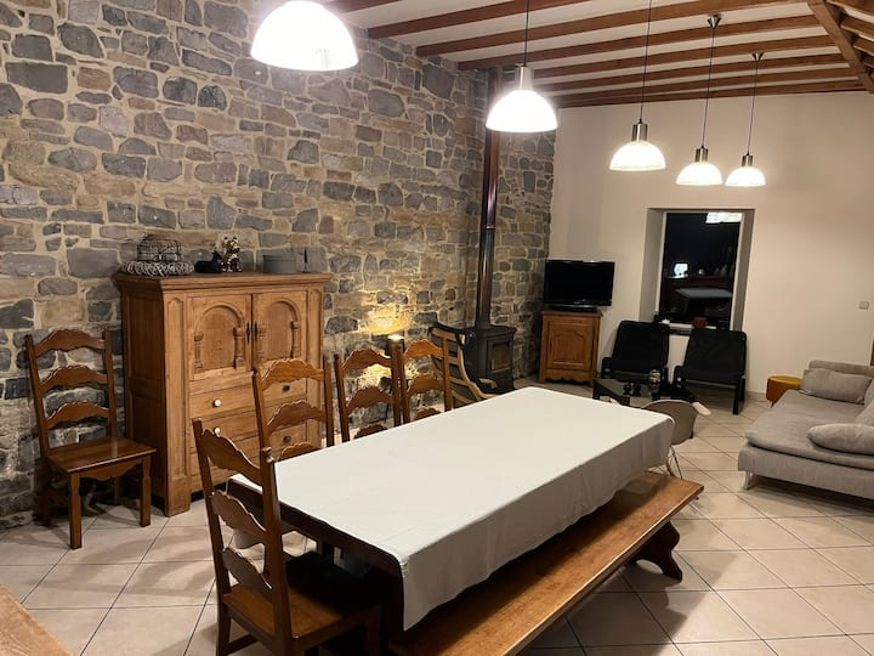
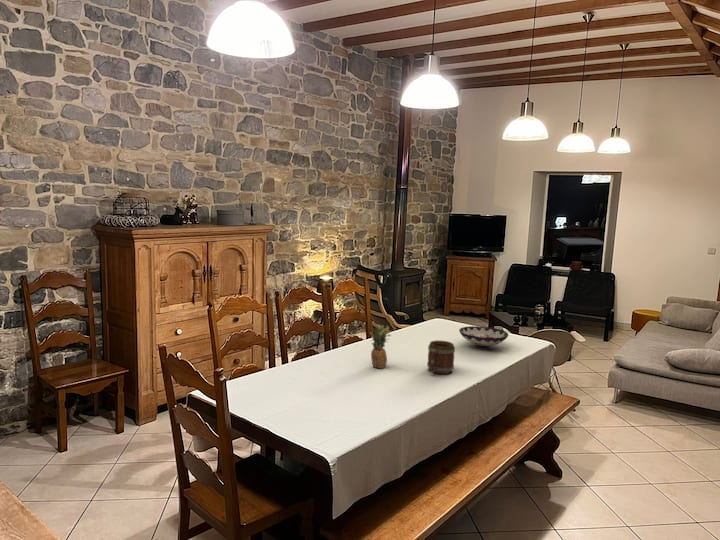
+ mug [426,339,456,375]
+ fruit [369,322,392,369]
+ bowl [458,325,509,349]
